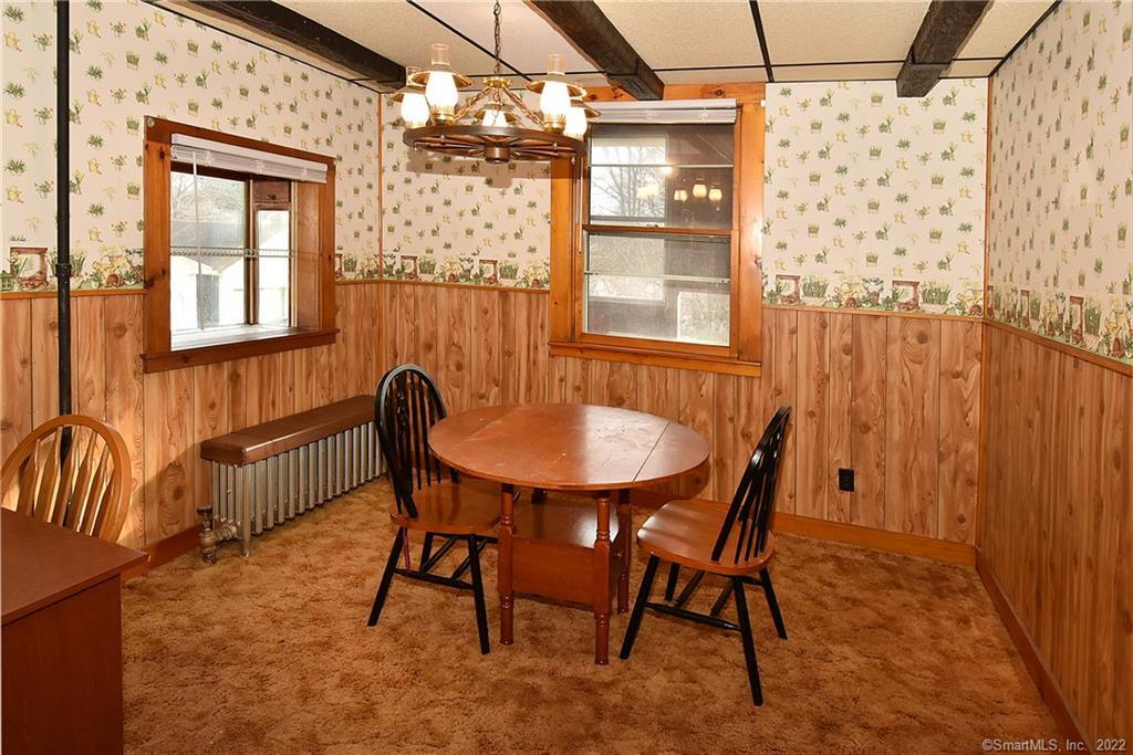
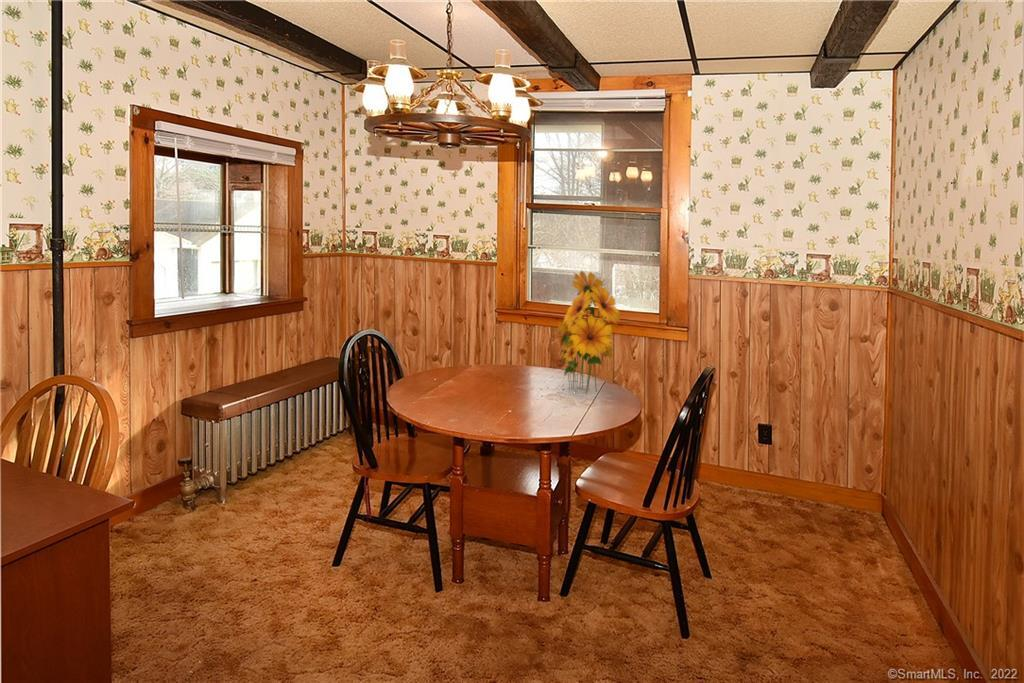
+ flower bouquet [556,270,622,394]
